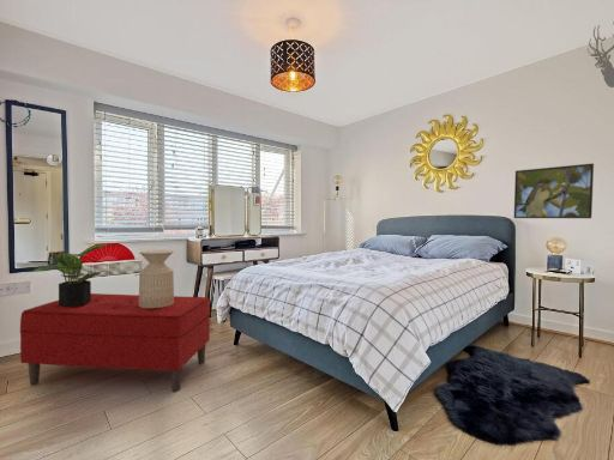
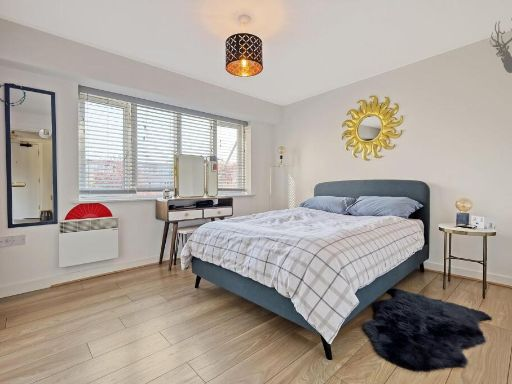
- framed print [513,163,595,219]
- bench [19,292,211,393]
- side table [138,249,175,308]
- potted plant [31,242,112,307]
